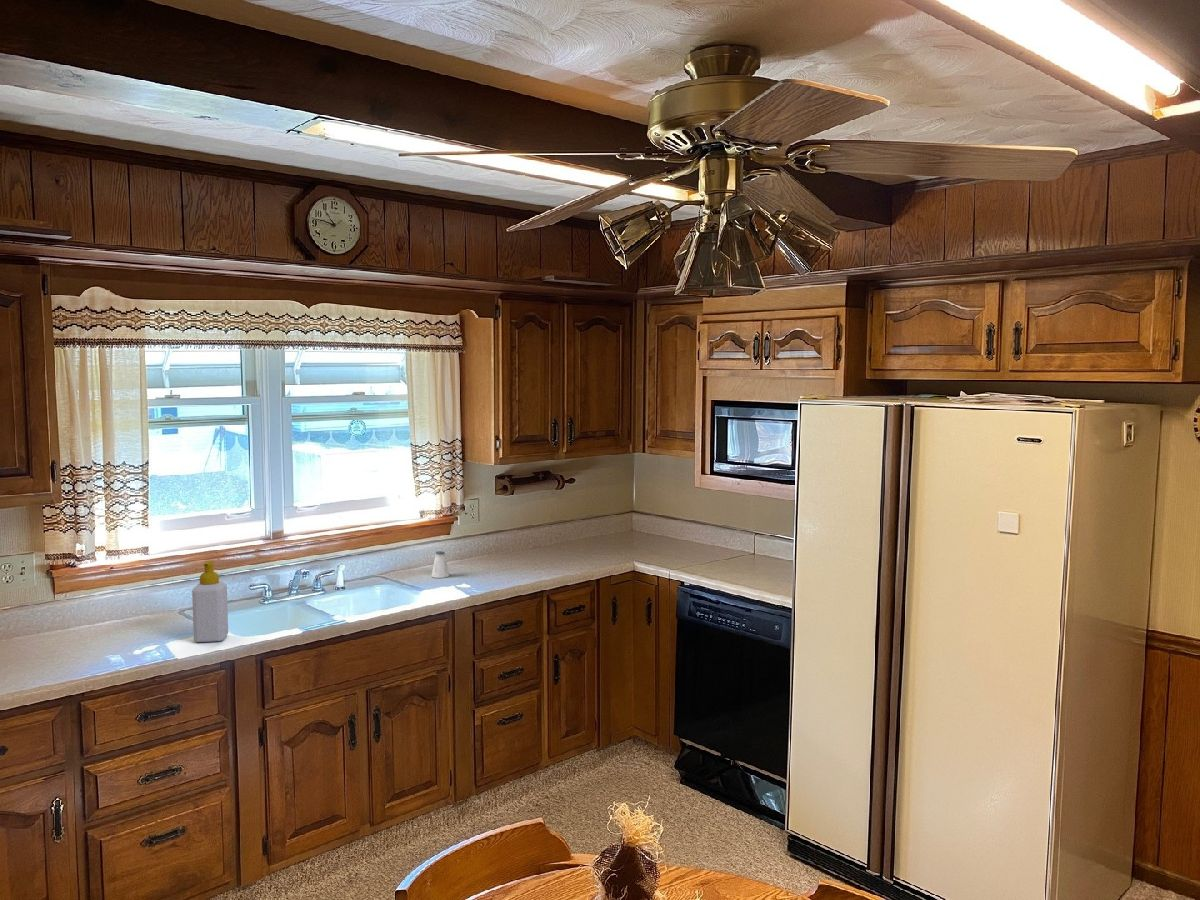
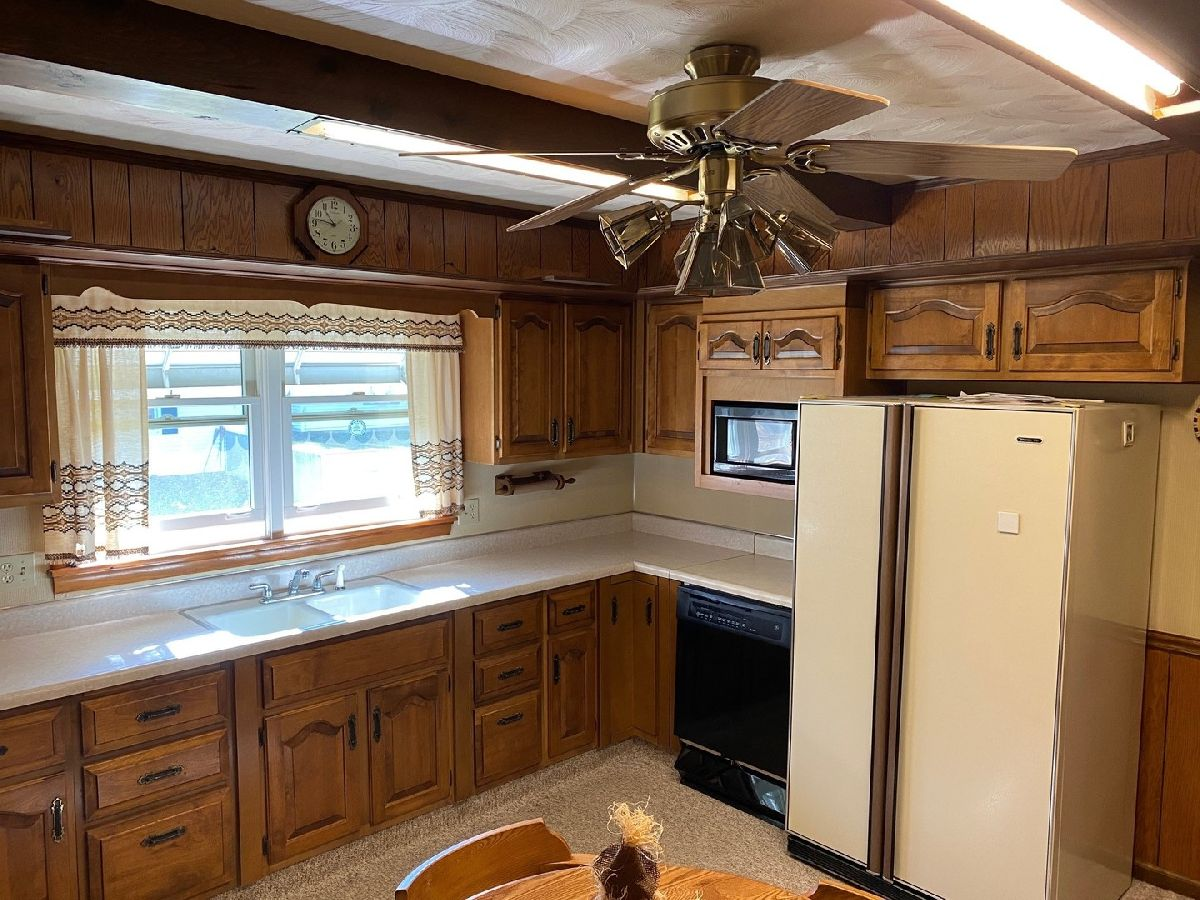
- saltshaker [431,550,450,579]
- soap bottle [191,560,229,643]
